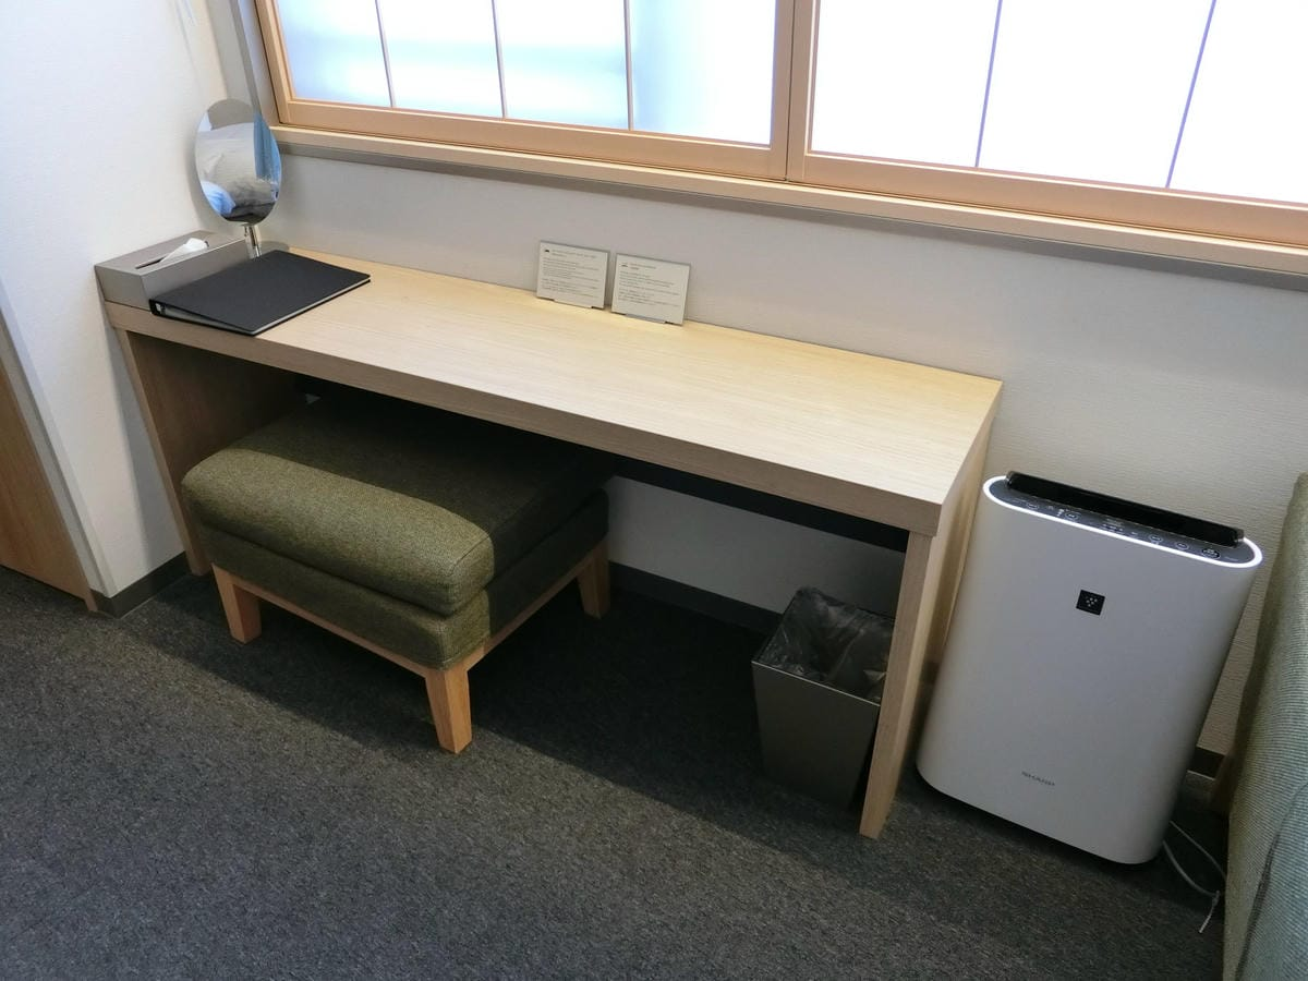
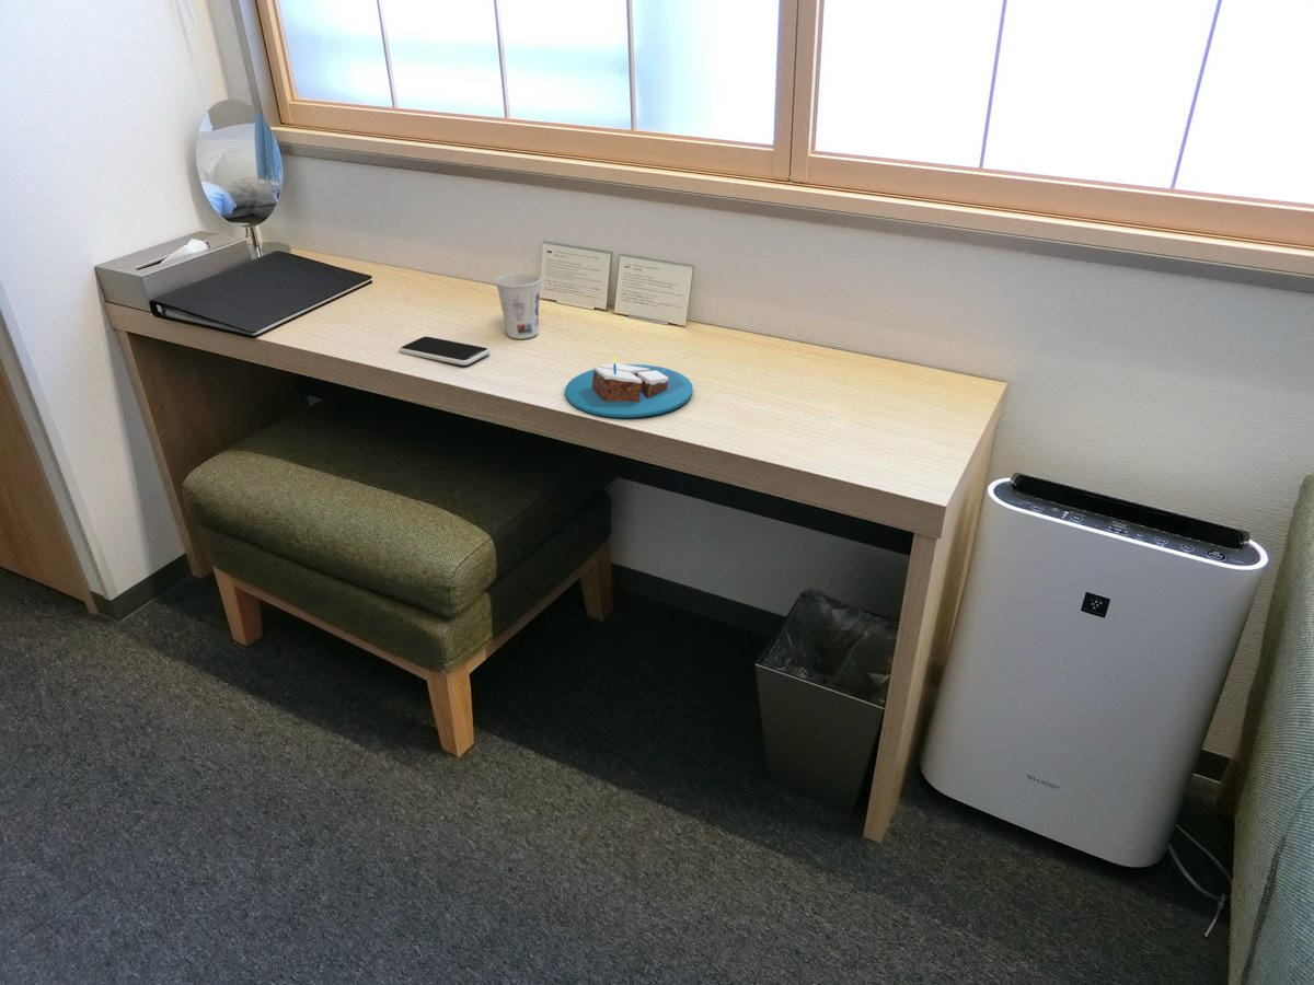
+ candle [564,356,694,419]
+ cup [494,271,542,340]
+ smartphone [399,336,491,367]
